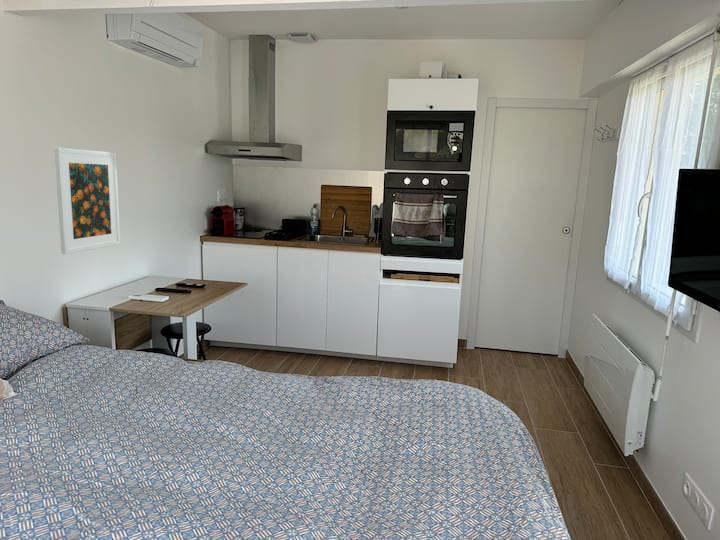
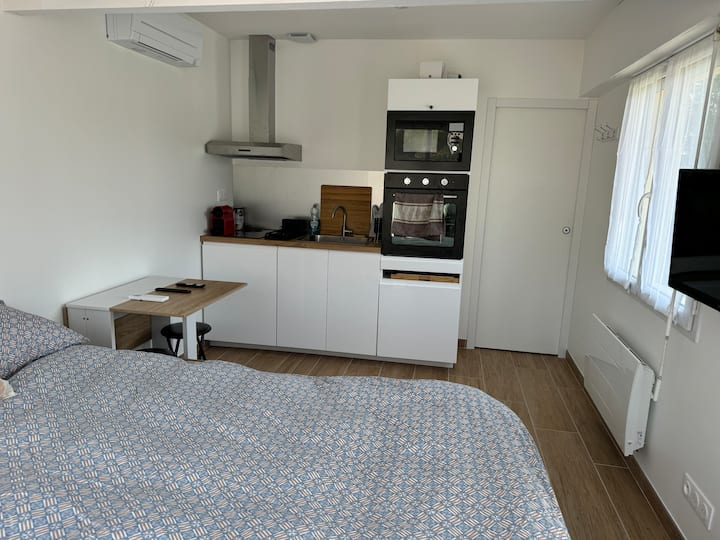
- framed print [53,147,121,255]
